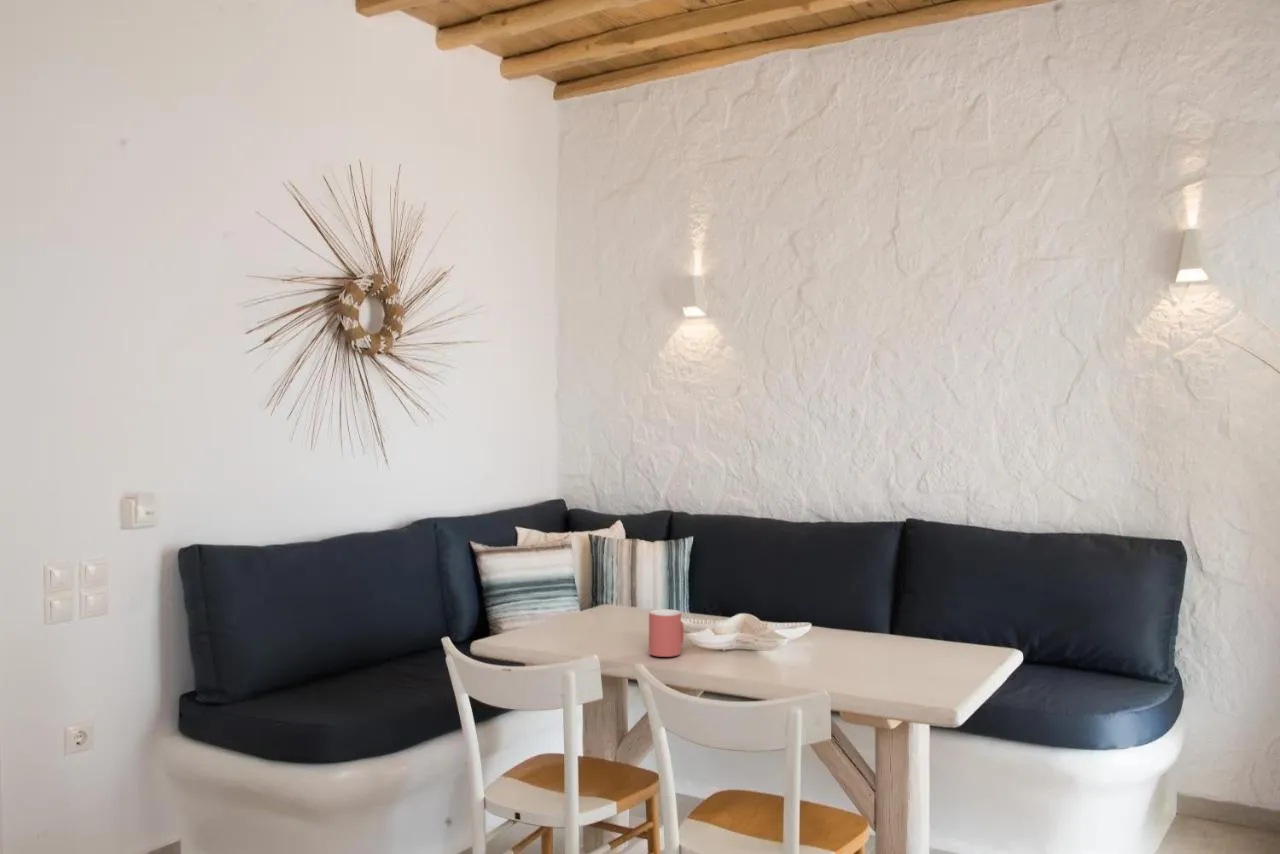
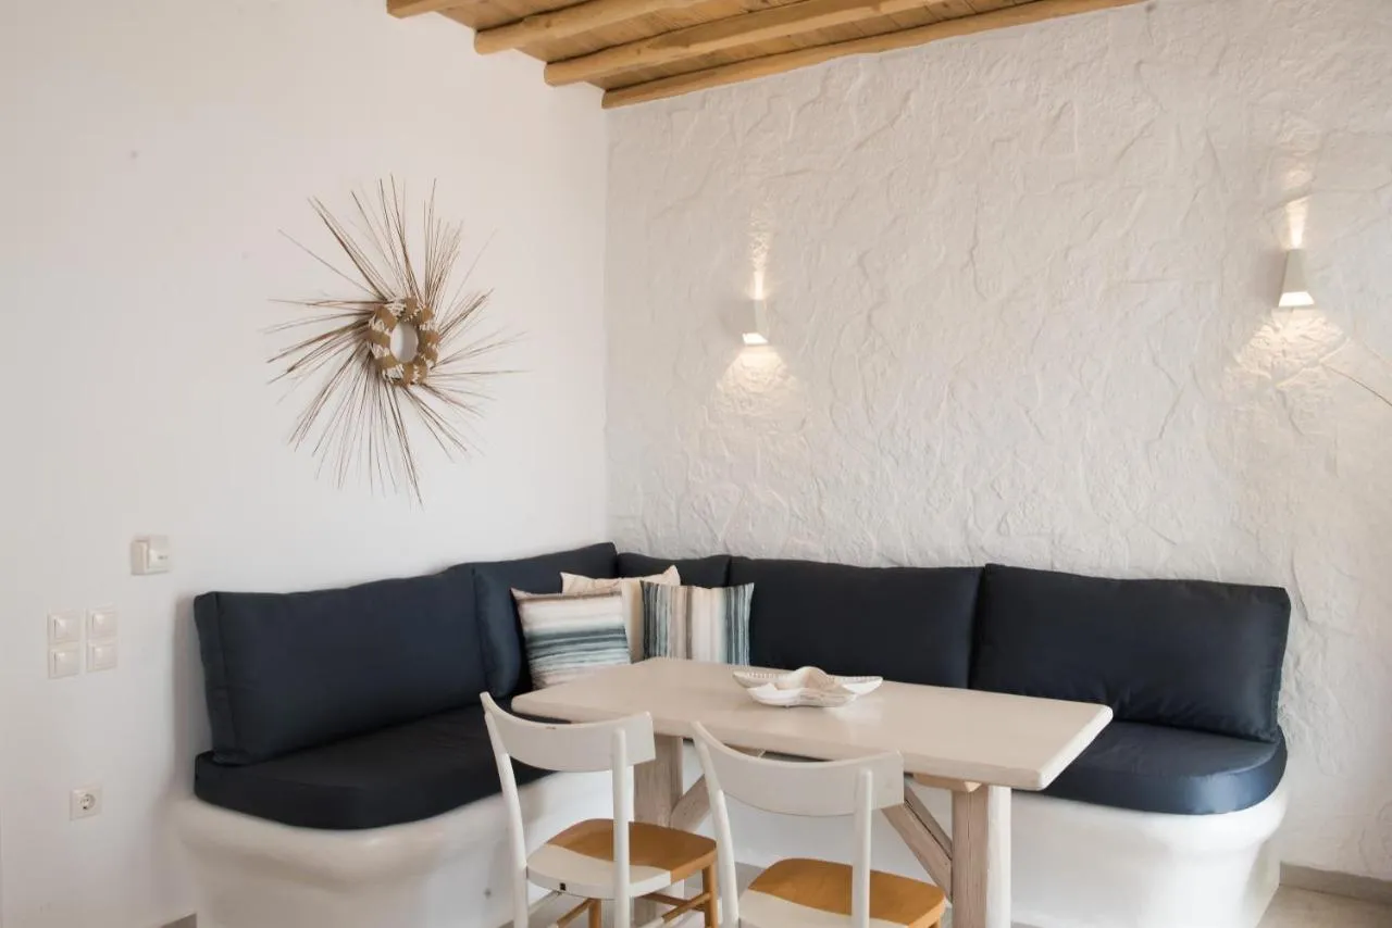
- mug [648,608,685,658]
